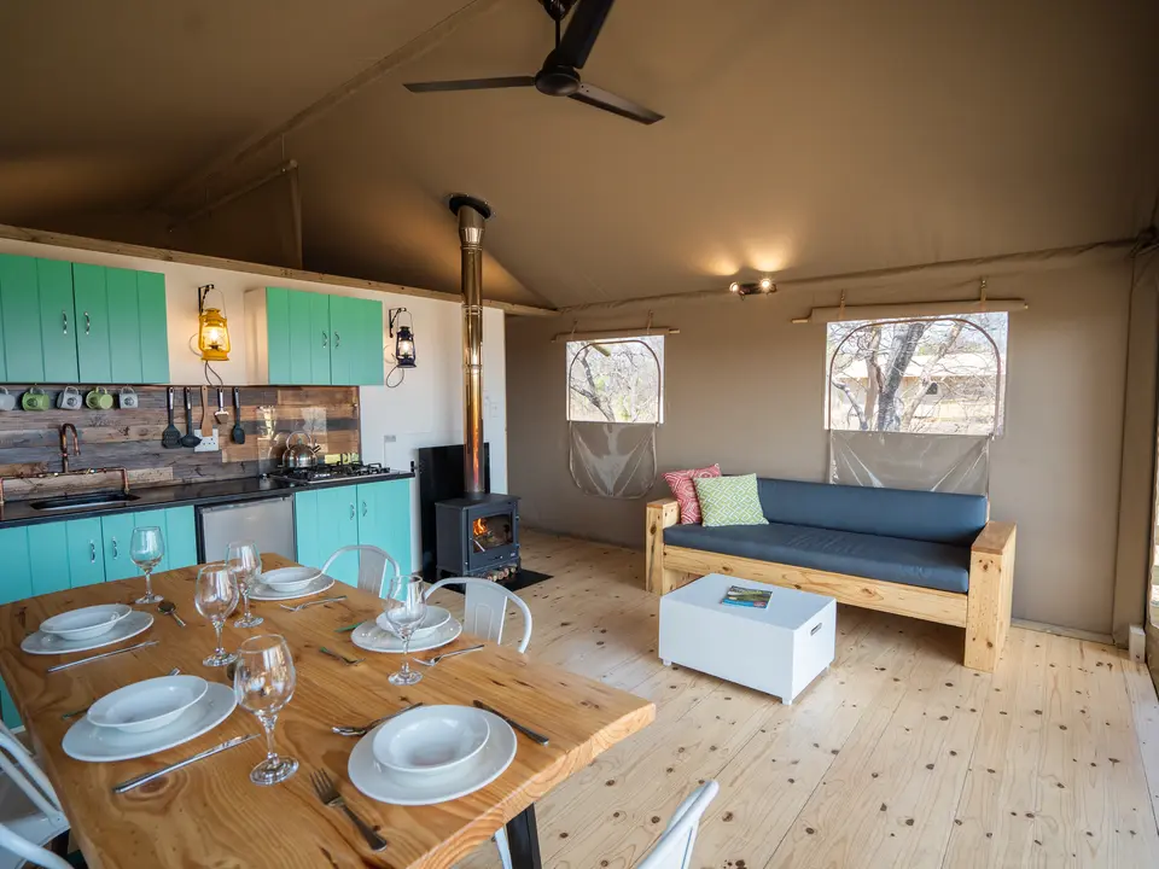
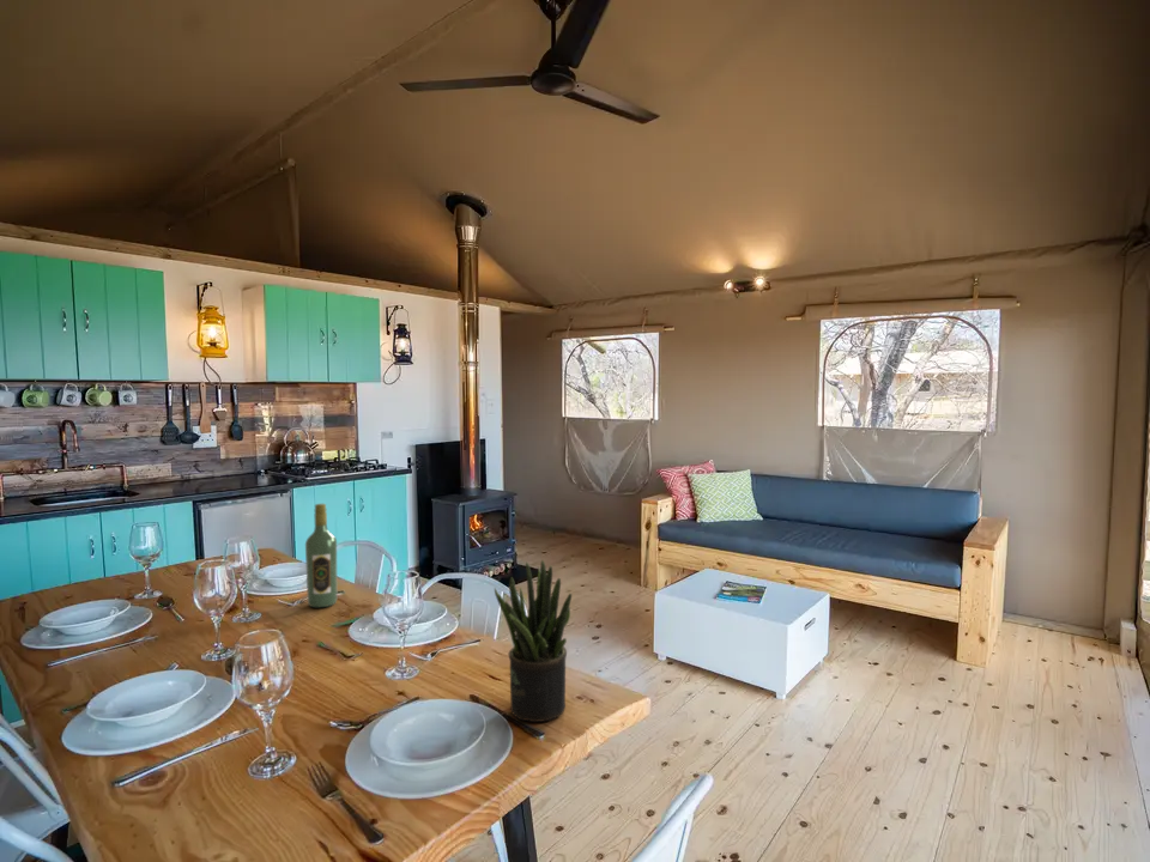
+ wine bottle [304,503,338,608]
+ potted plant [494,559,573,723]
